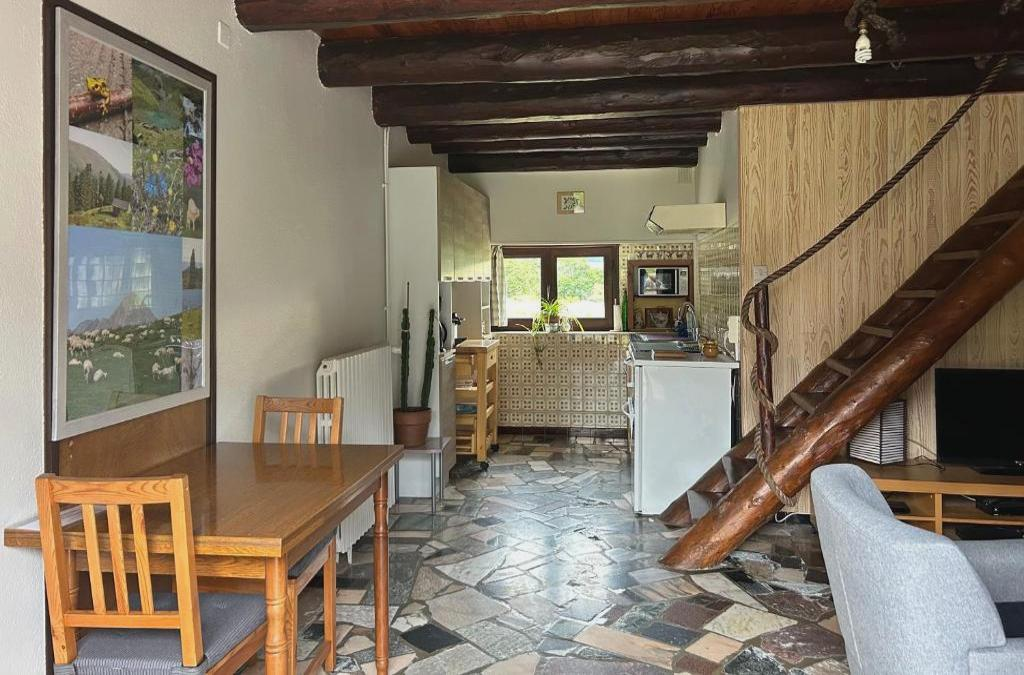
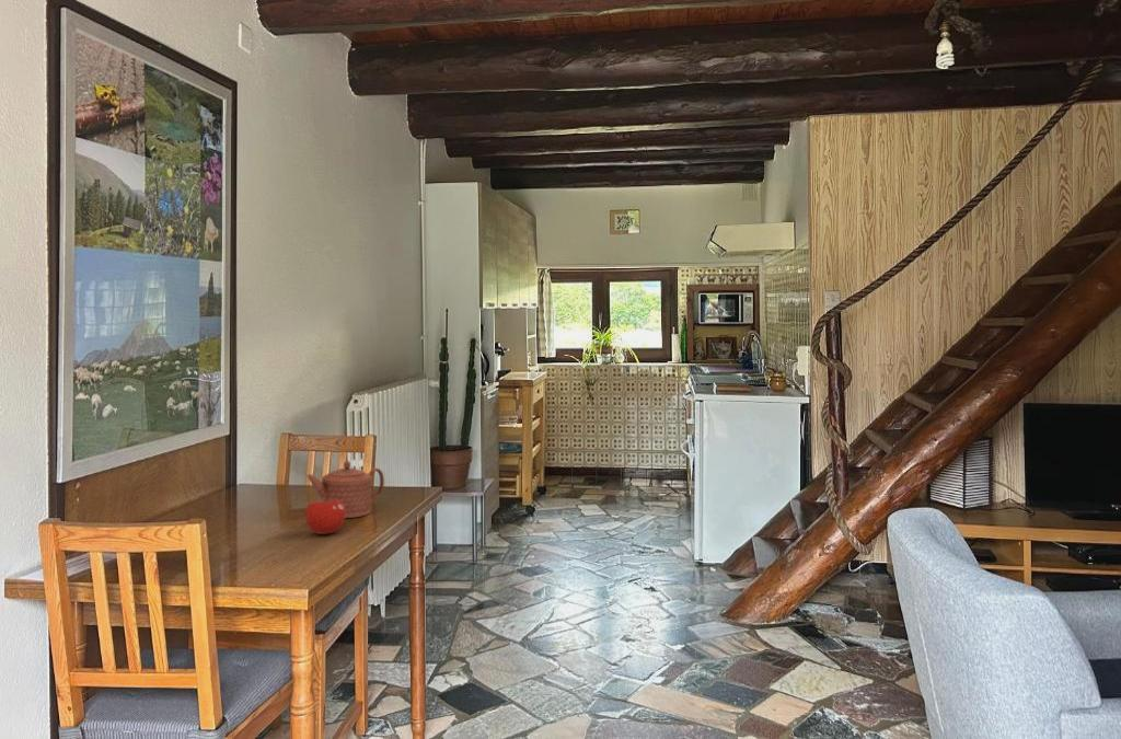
+ teapot [305,460,385,519]
+ fruit [304,495,346,535]
